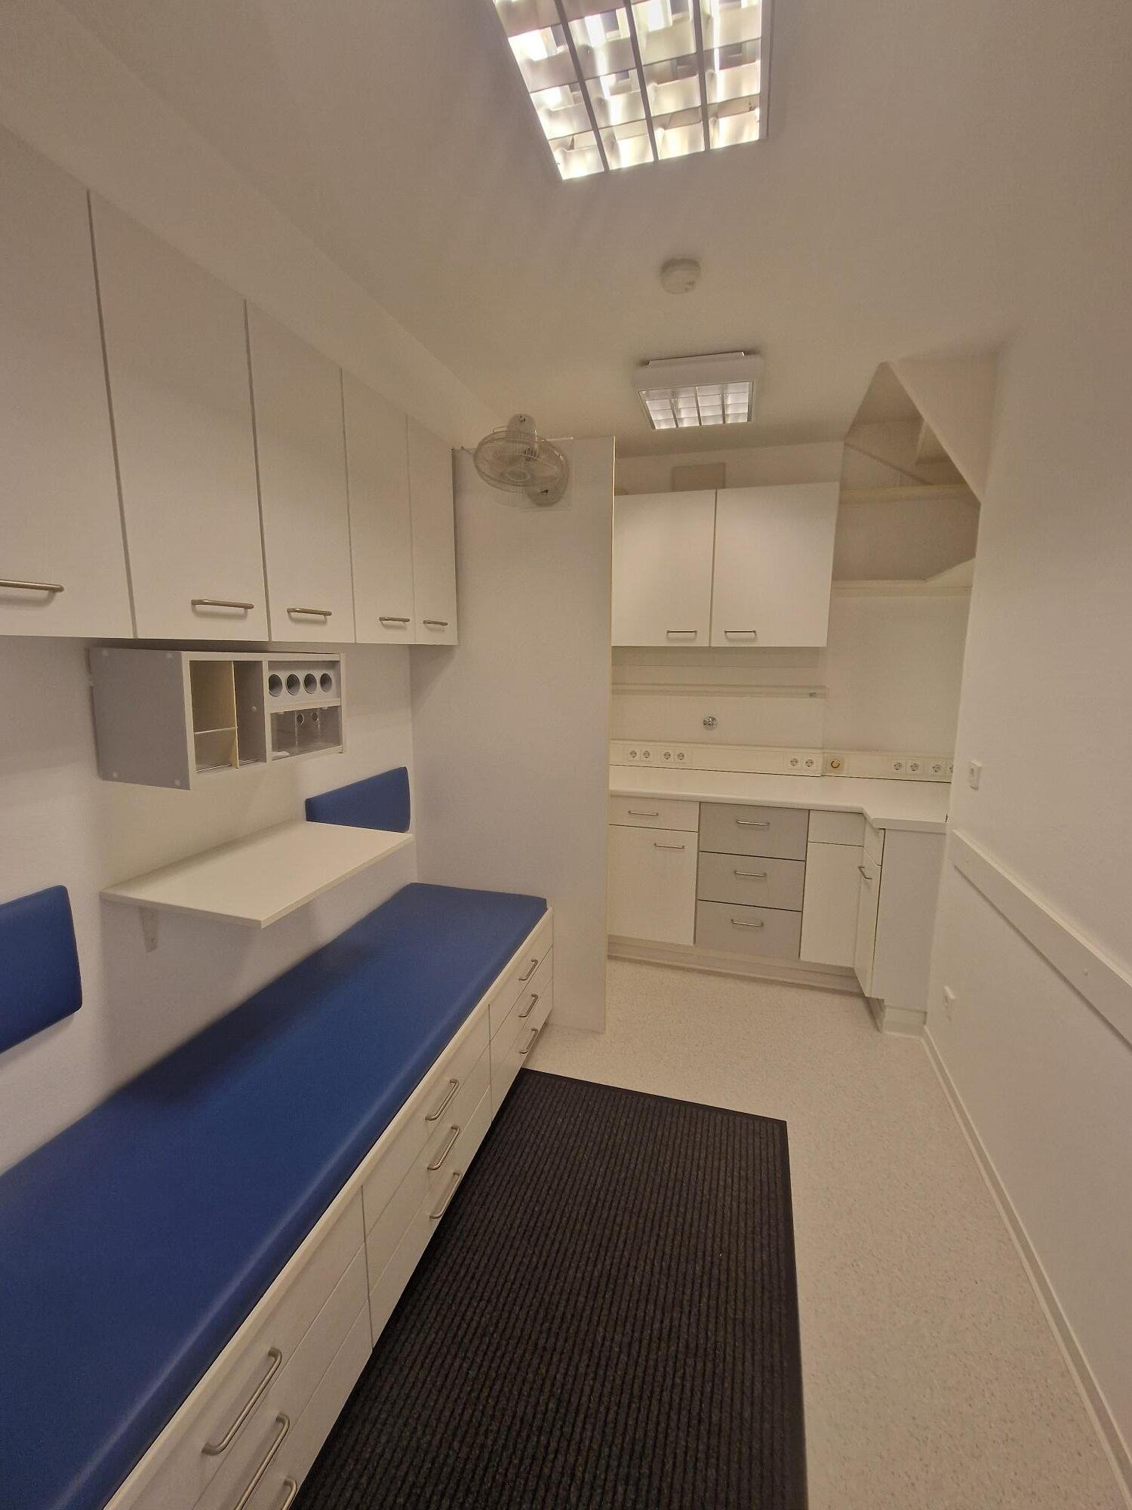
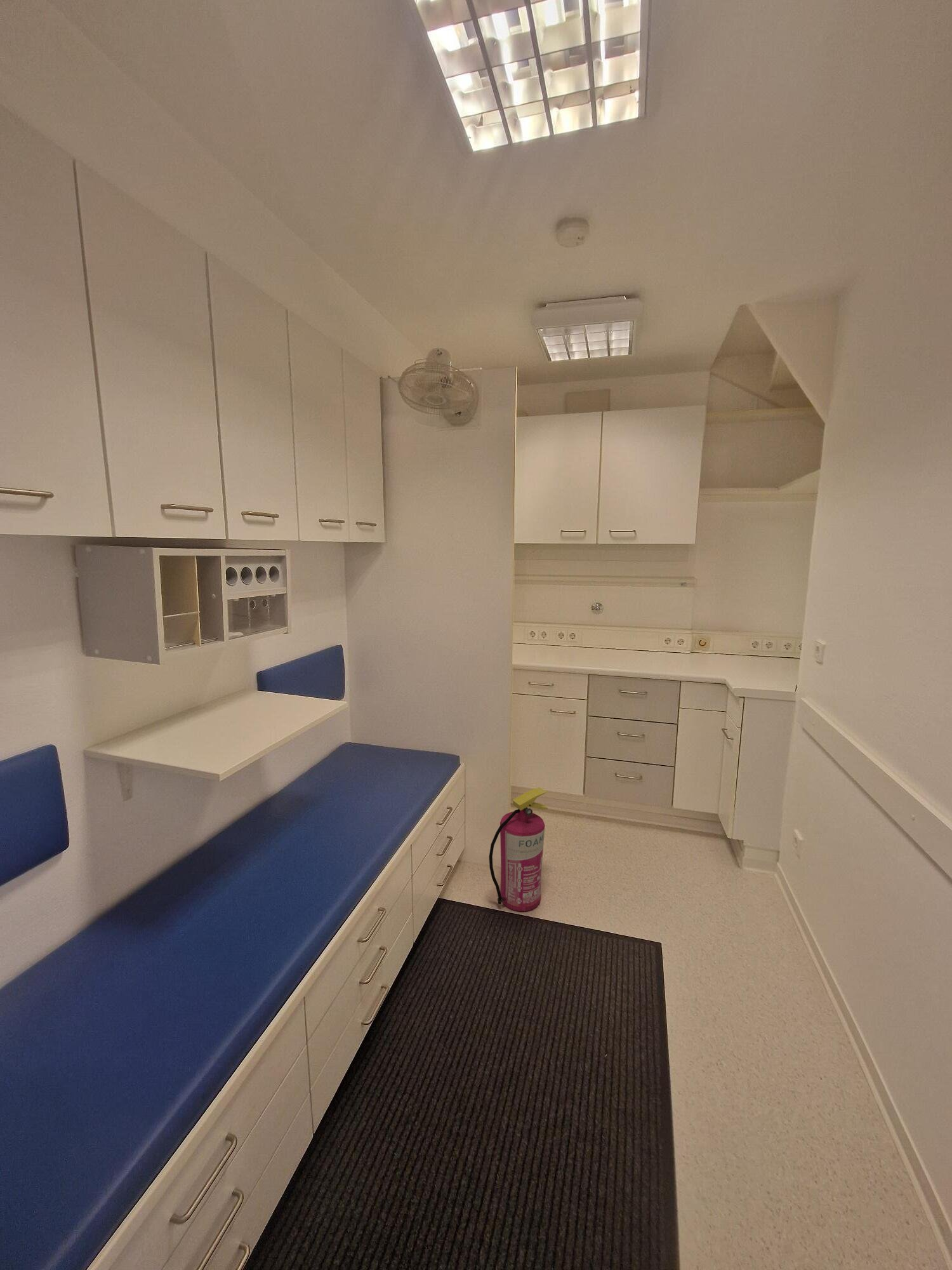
+ fire extinguisher [489,787,549,912]
